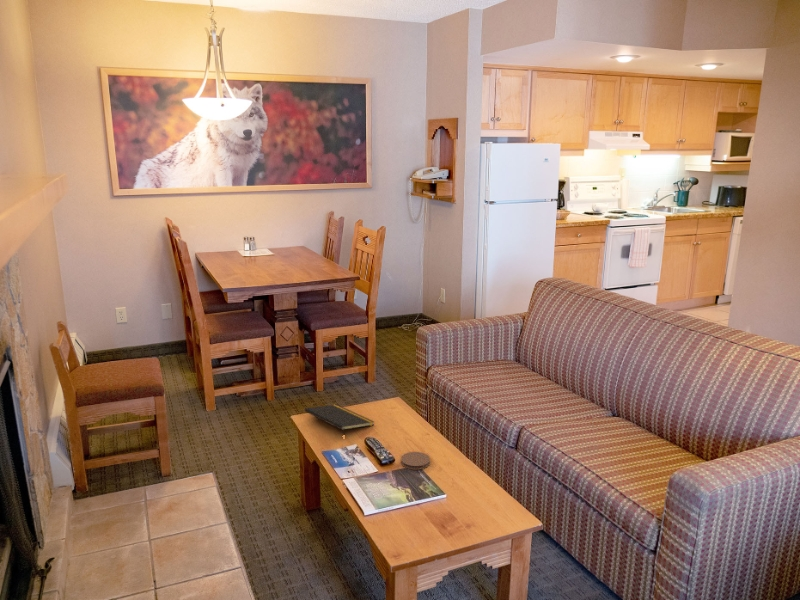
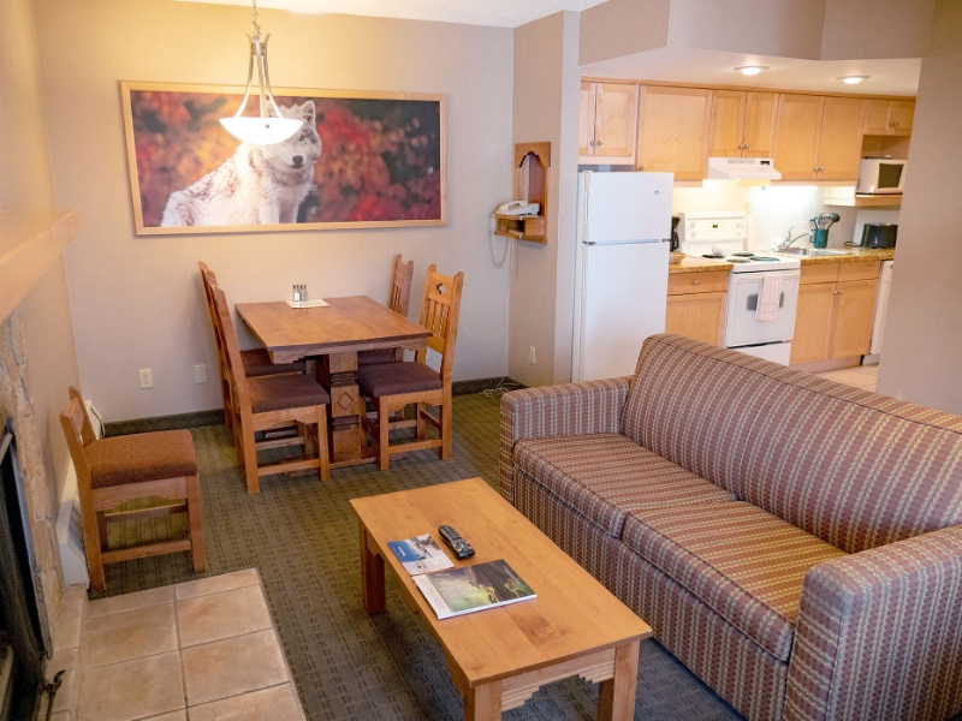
- notepad [304,404,375,434]
- coaster [400,451,431,471]
